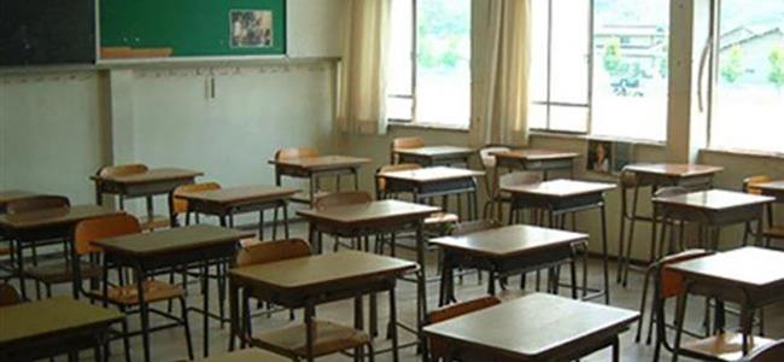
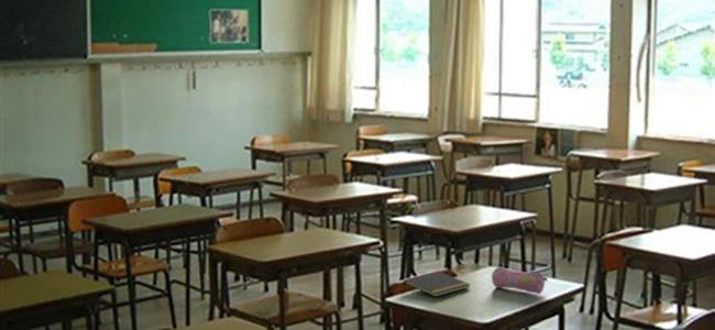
+ pencil case [491,265,549,295]
+ notepad [402,271,472,298]
